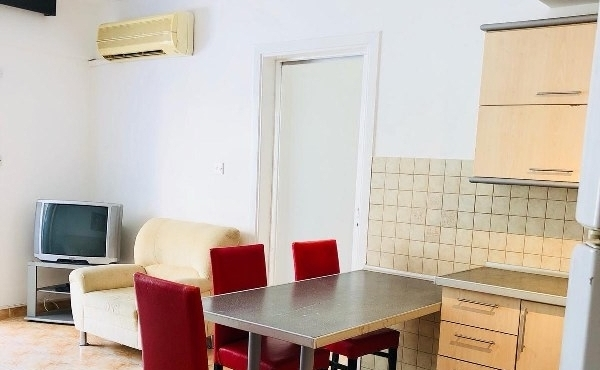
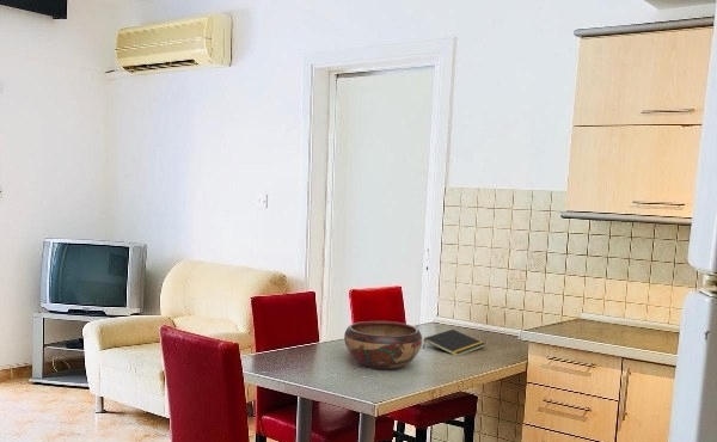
+ decorative bowl [343,320,423,372]
+ notepad [422,329,486,356]
